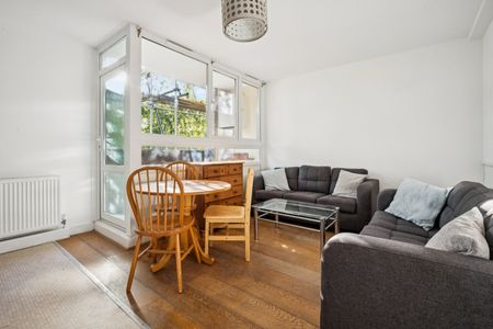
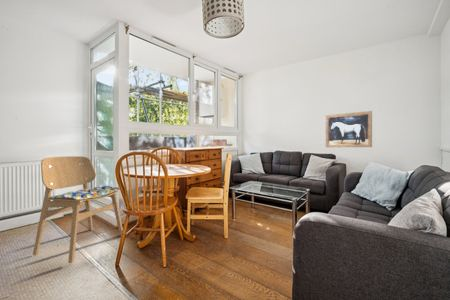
+ dining chair [32,155,124,264]
+ wall art [325,110,373,148]
